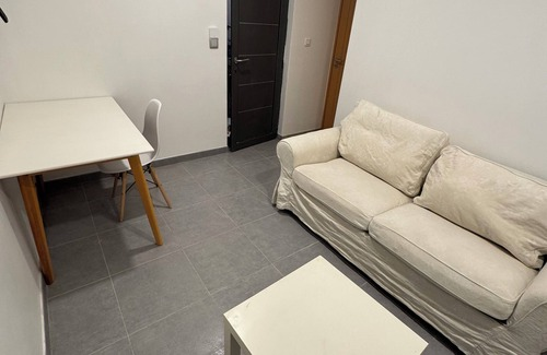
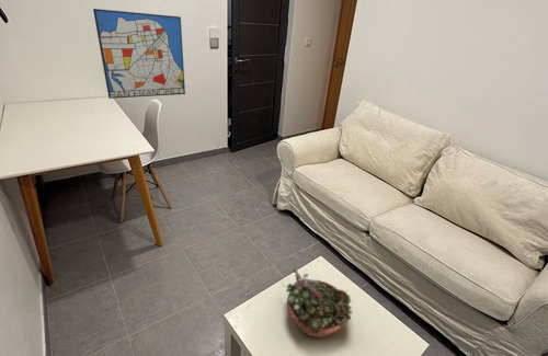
+ succulent planter [281,266,354,338]
+ wall art [92,8,186,100]
